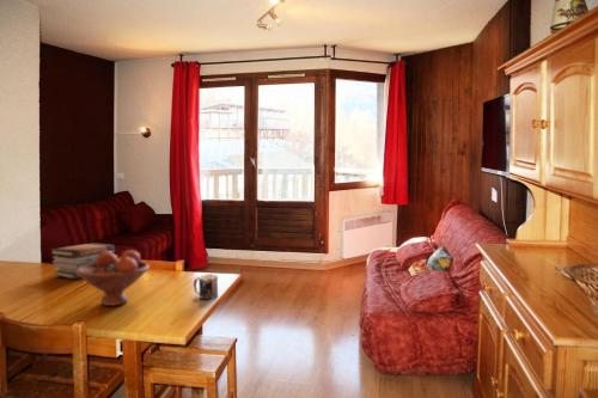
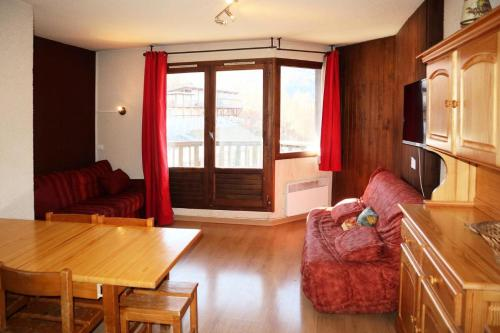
- mug [193,273,219,300]
- fruit bowl [77,249,151,307]
- book stack [49,241,116,280]
